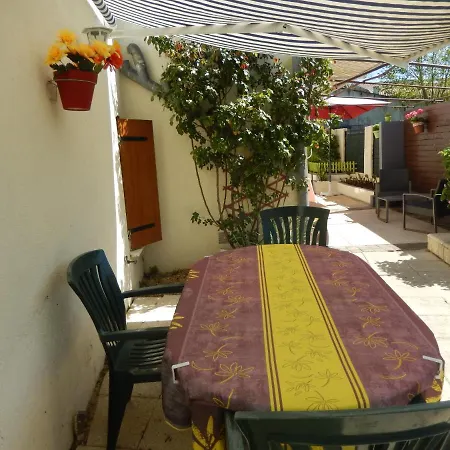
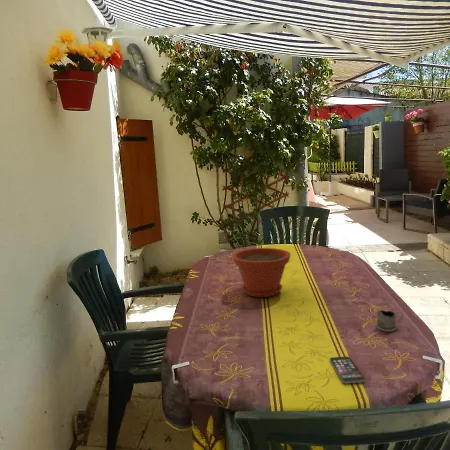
+ tea glass holder [375,309,404,333]
+ plant pot [231,247,291,298]
+ smartphone [329,356,366,384]
